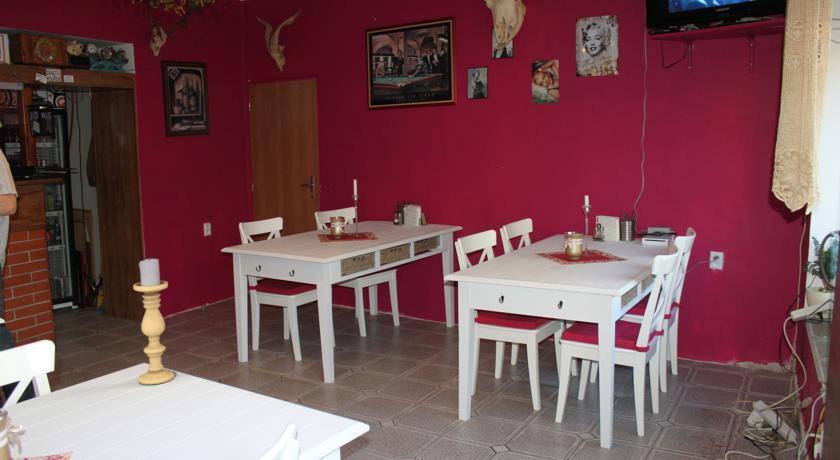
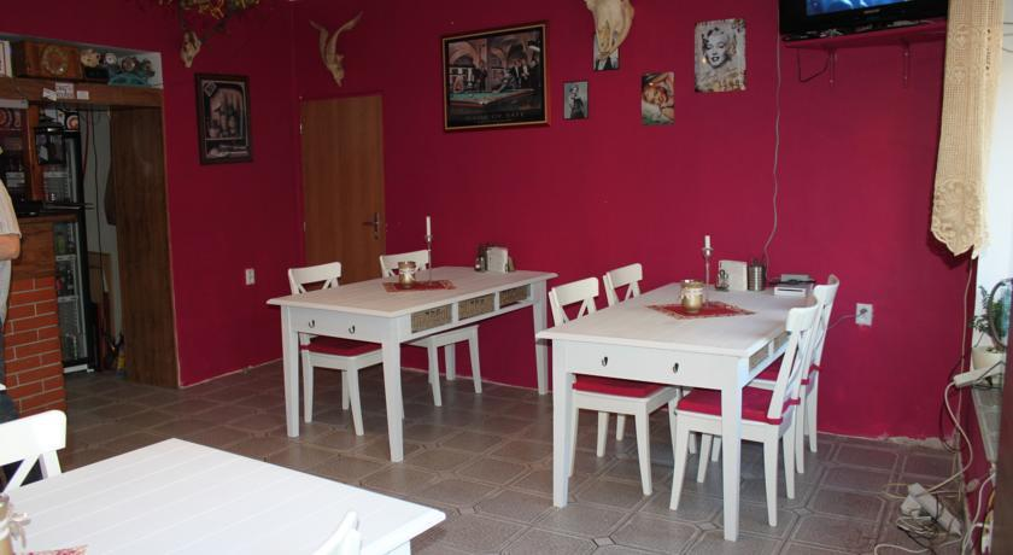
- candle holder [132,256,175,385]
